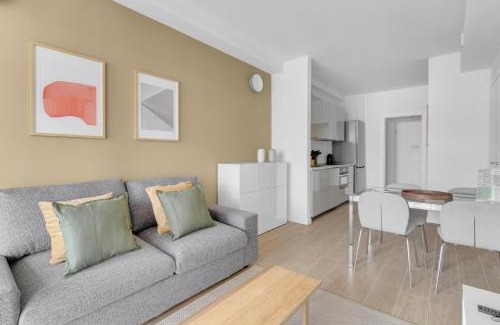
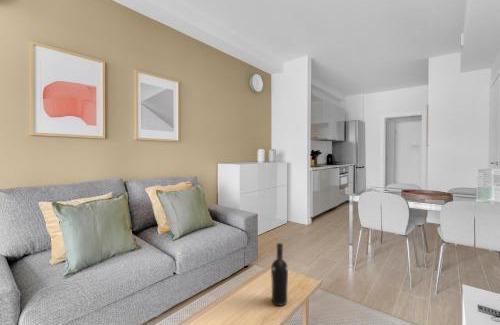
+ wine bottle [270,242,289,307]
